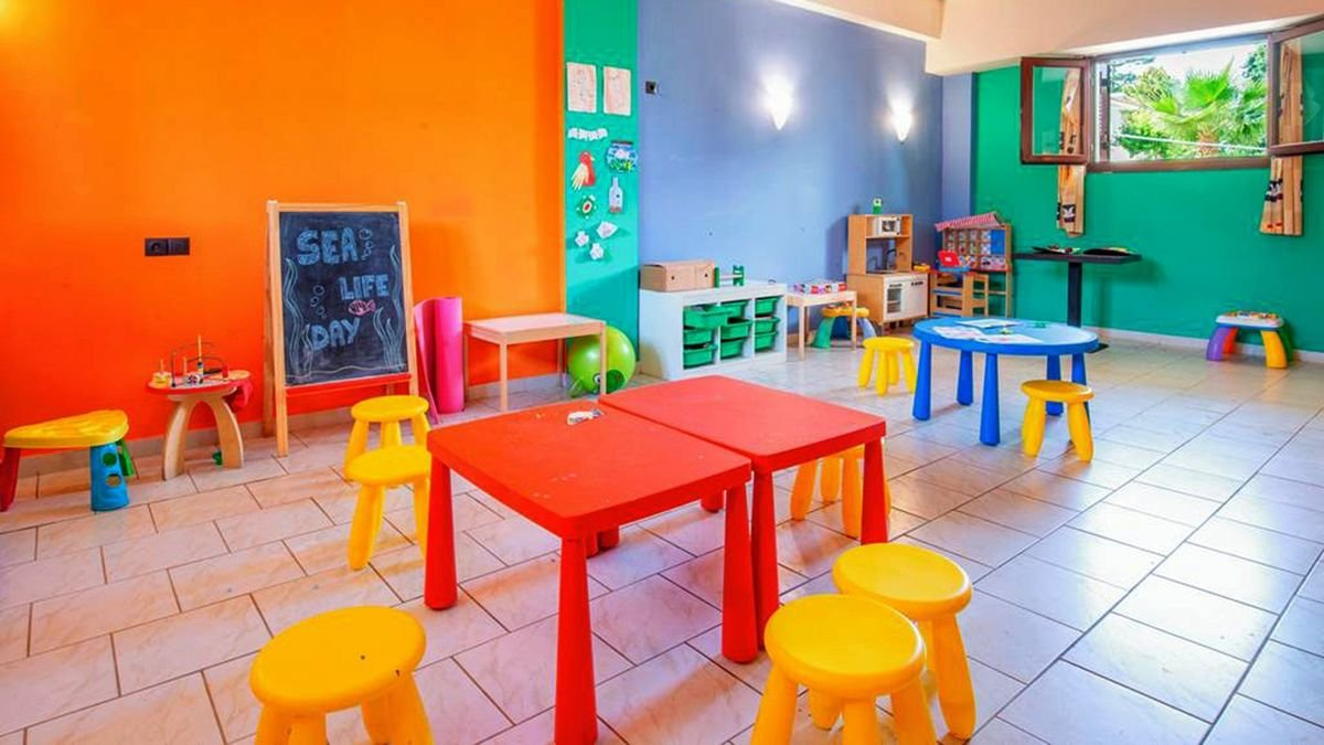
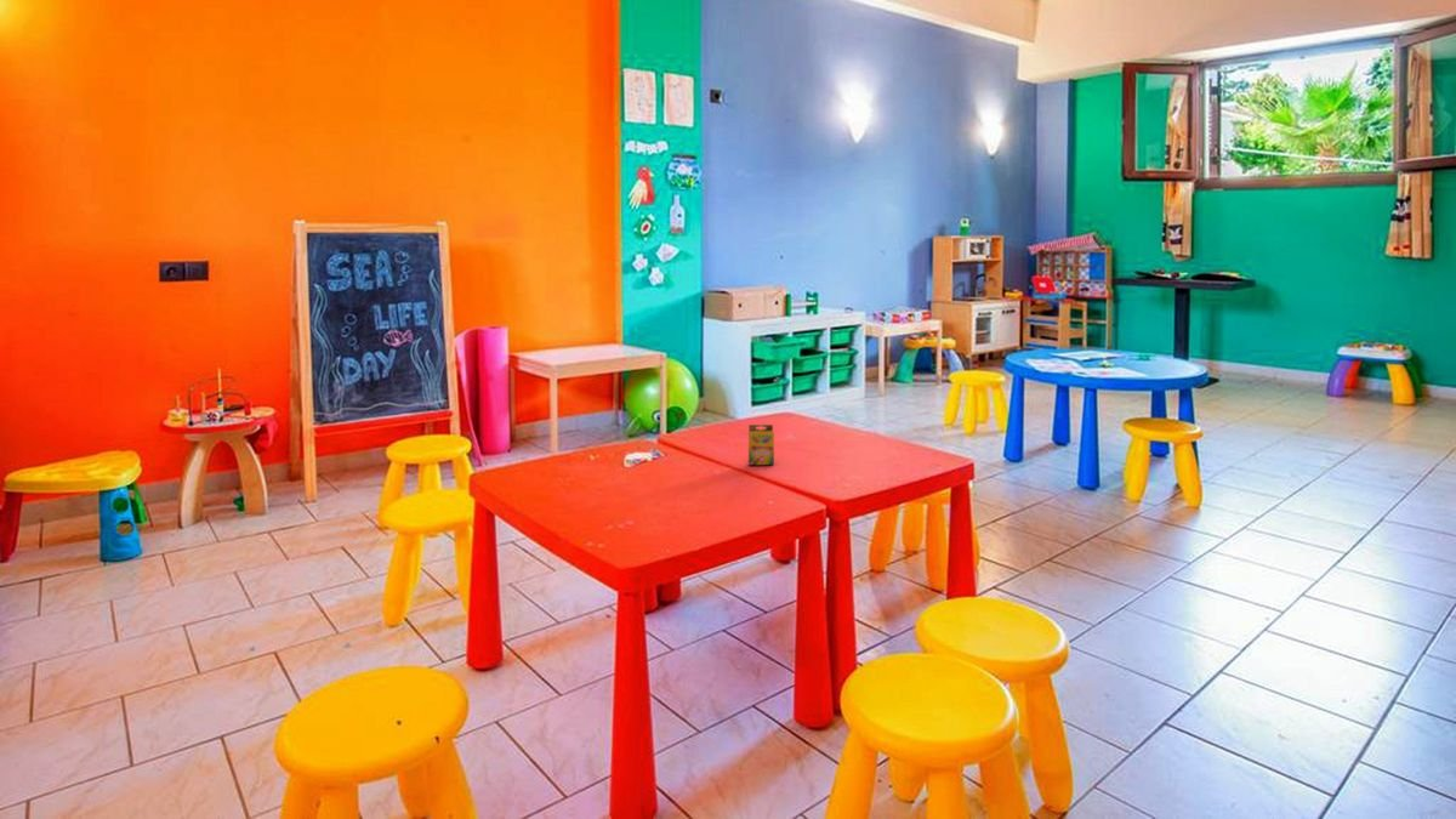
+ crayon box [747,423,775,466]
